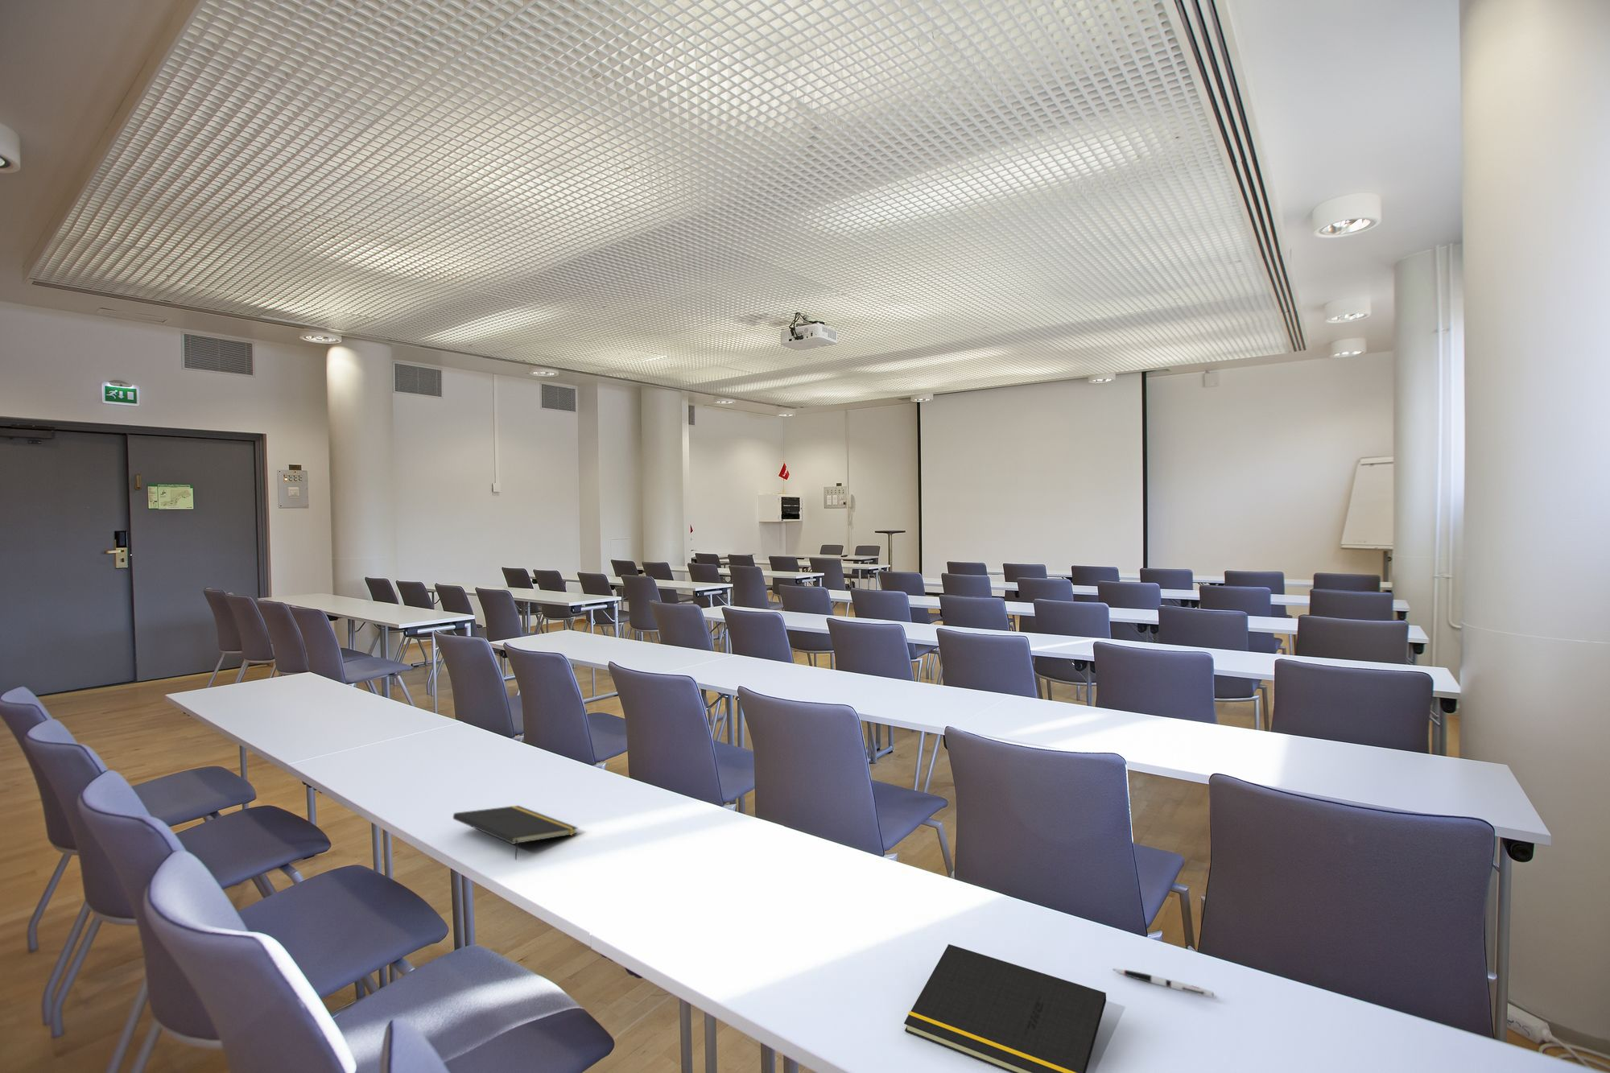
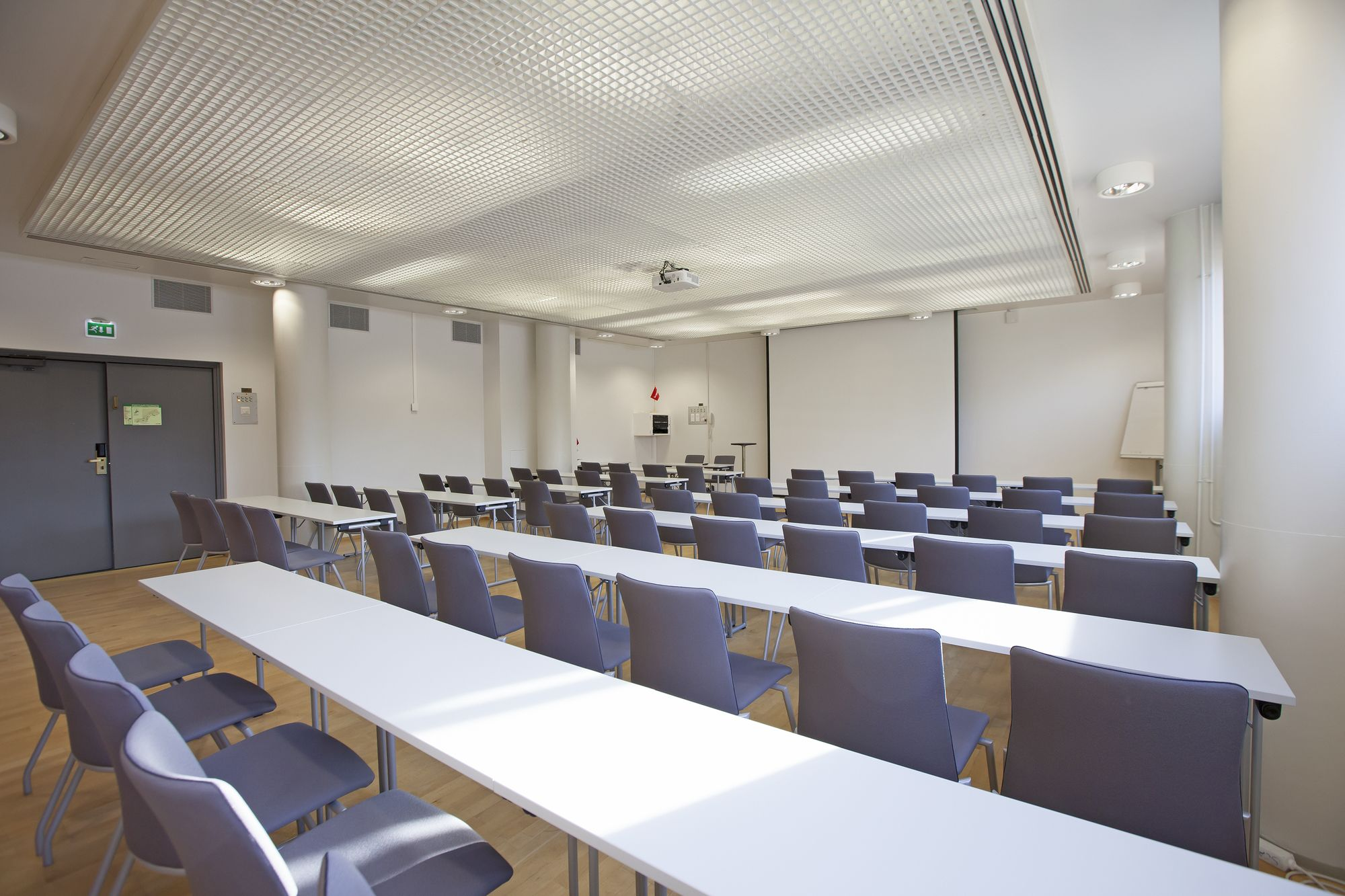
- notepad [452,805,579,861]
- notepad [904,944,1107,1073]
- pen [1112,968,1215,998]
